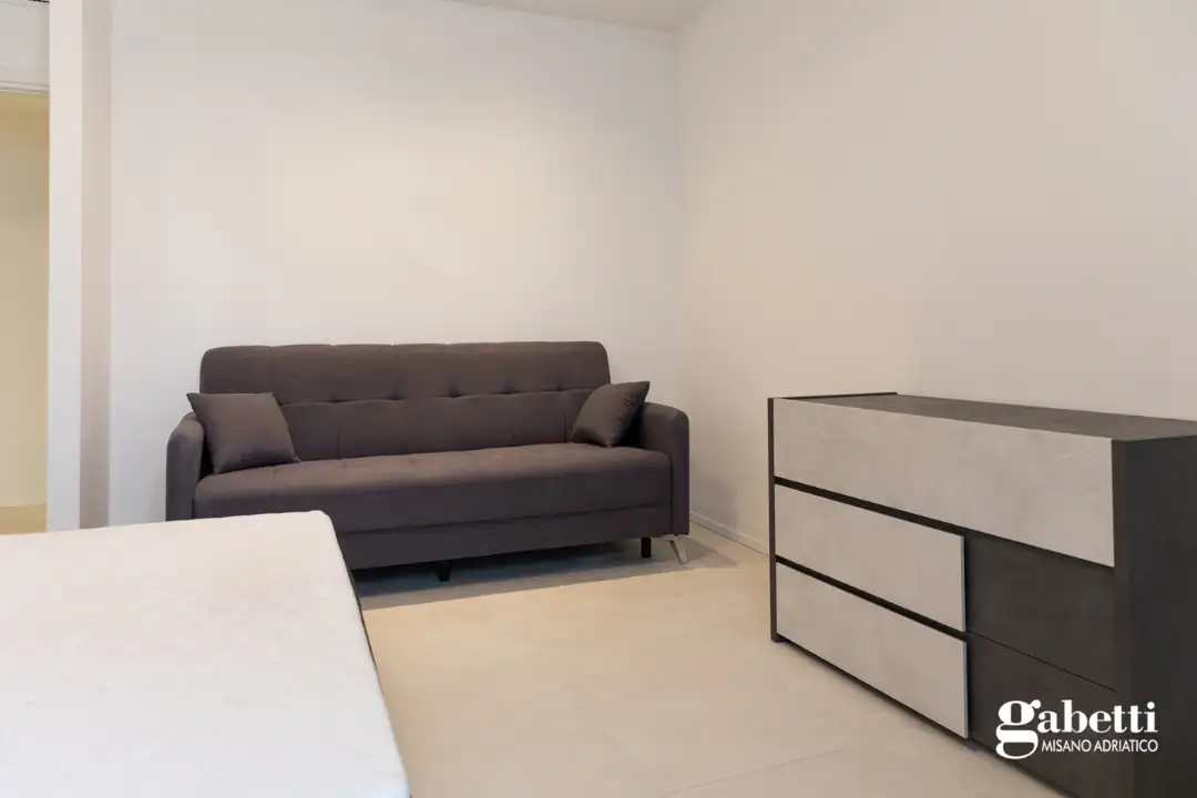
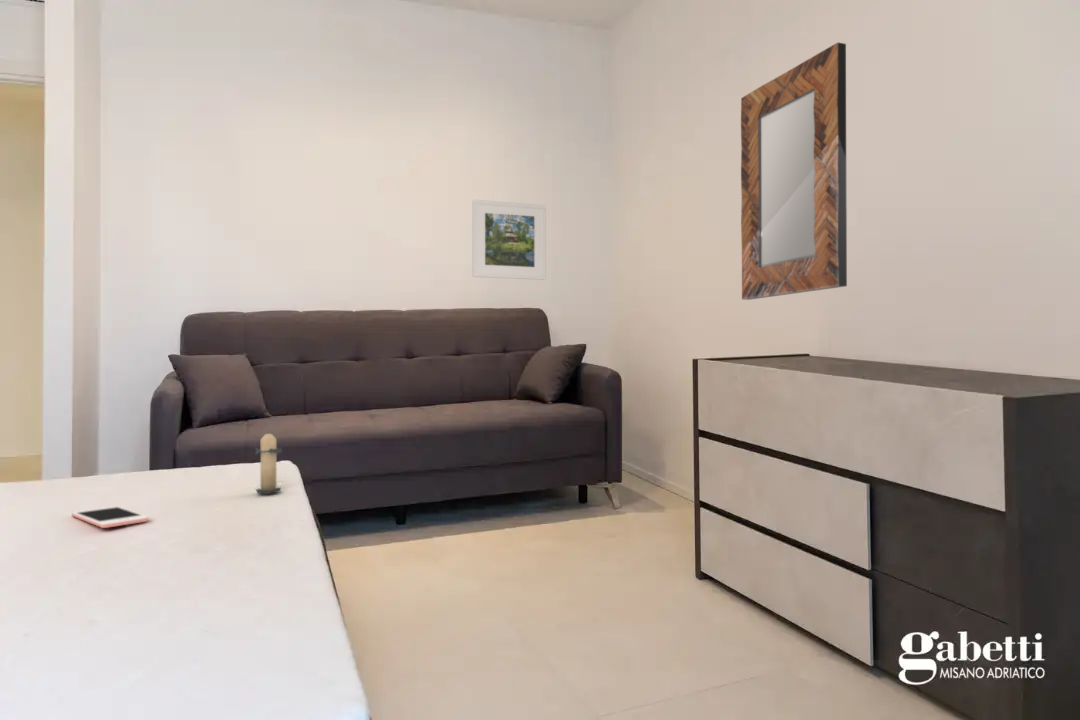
+ home mirror [740,41,848,301]
+ candle [254,428,283,495]
+ cell phone [71,505,150,529]
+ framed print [471,199,547,281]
